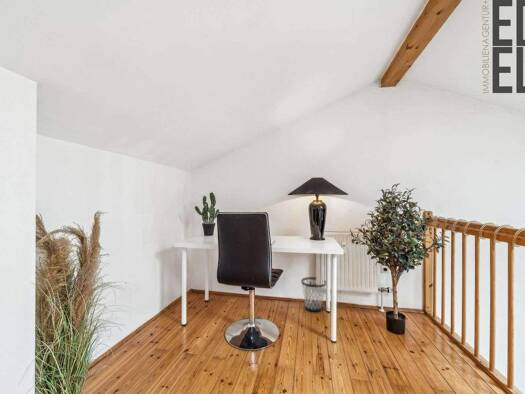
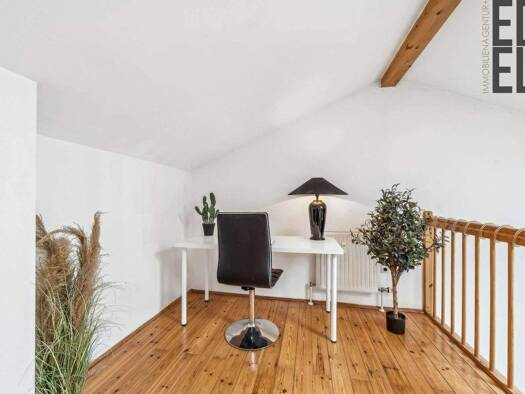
- wastebasket [300,276,327,313]
